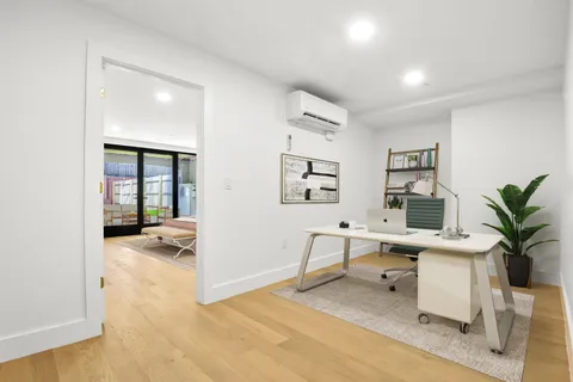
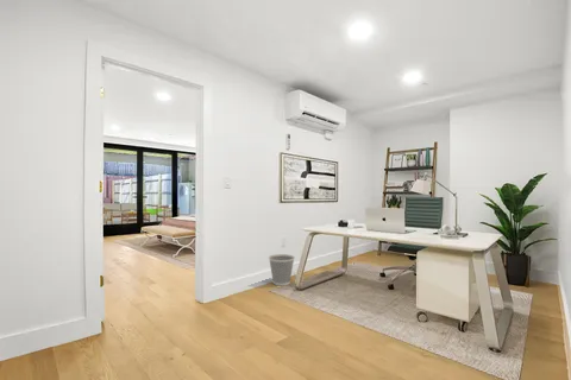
+ wastebasket [268,253,296,286]
